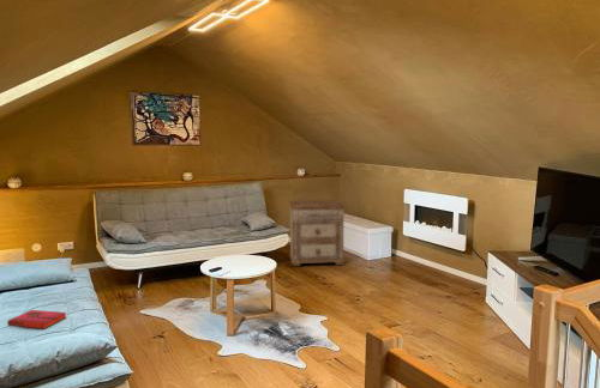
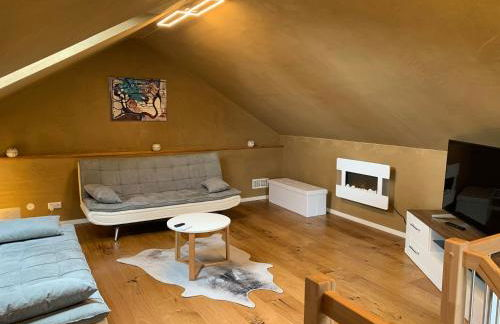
- nightstand [287,199,347,267]
- hardback book [6,309,67,331]
